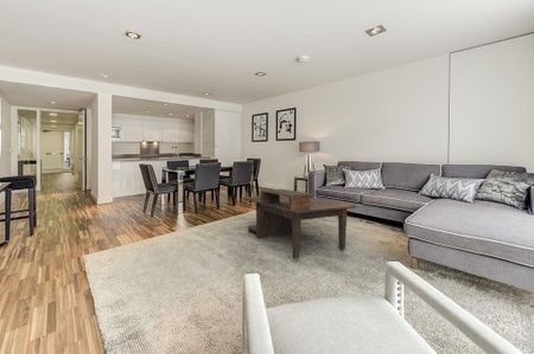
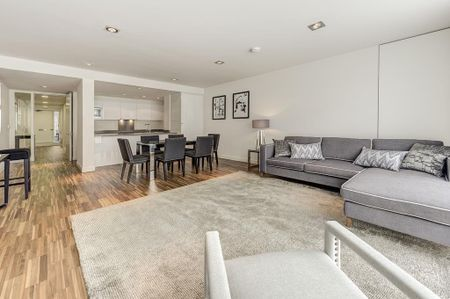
- coffee table [240,188,357,260]
